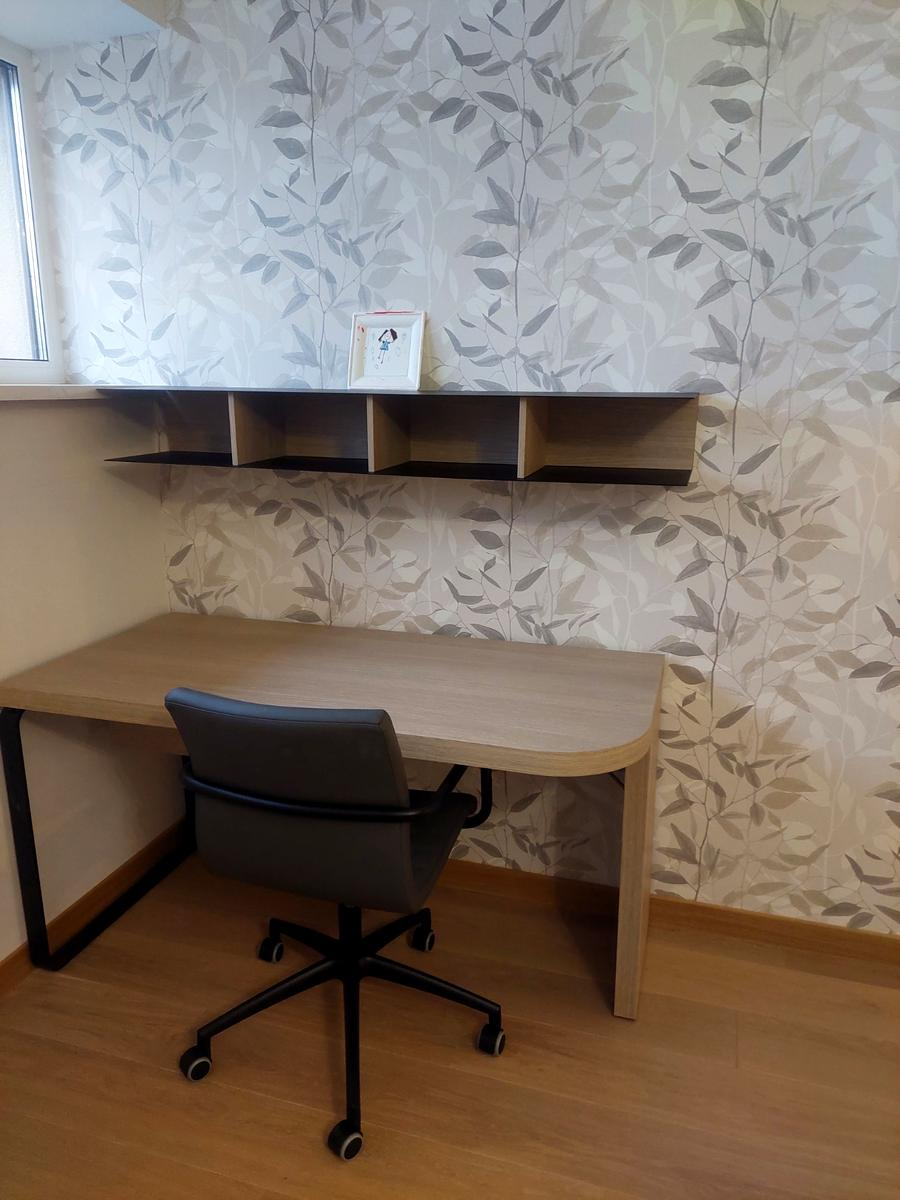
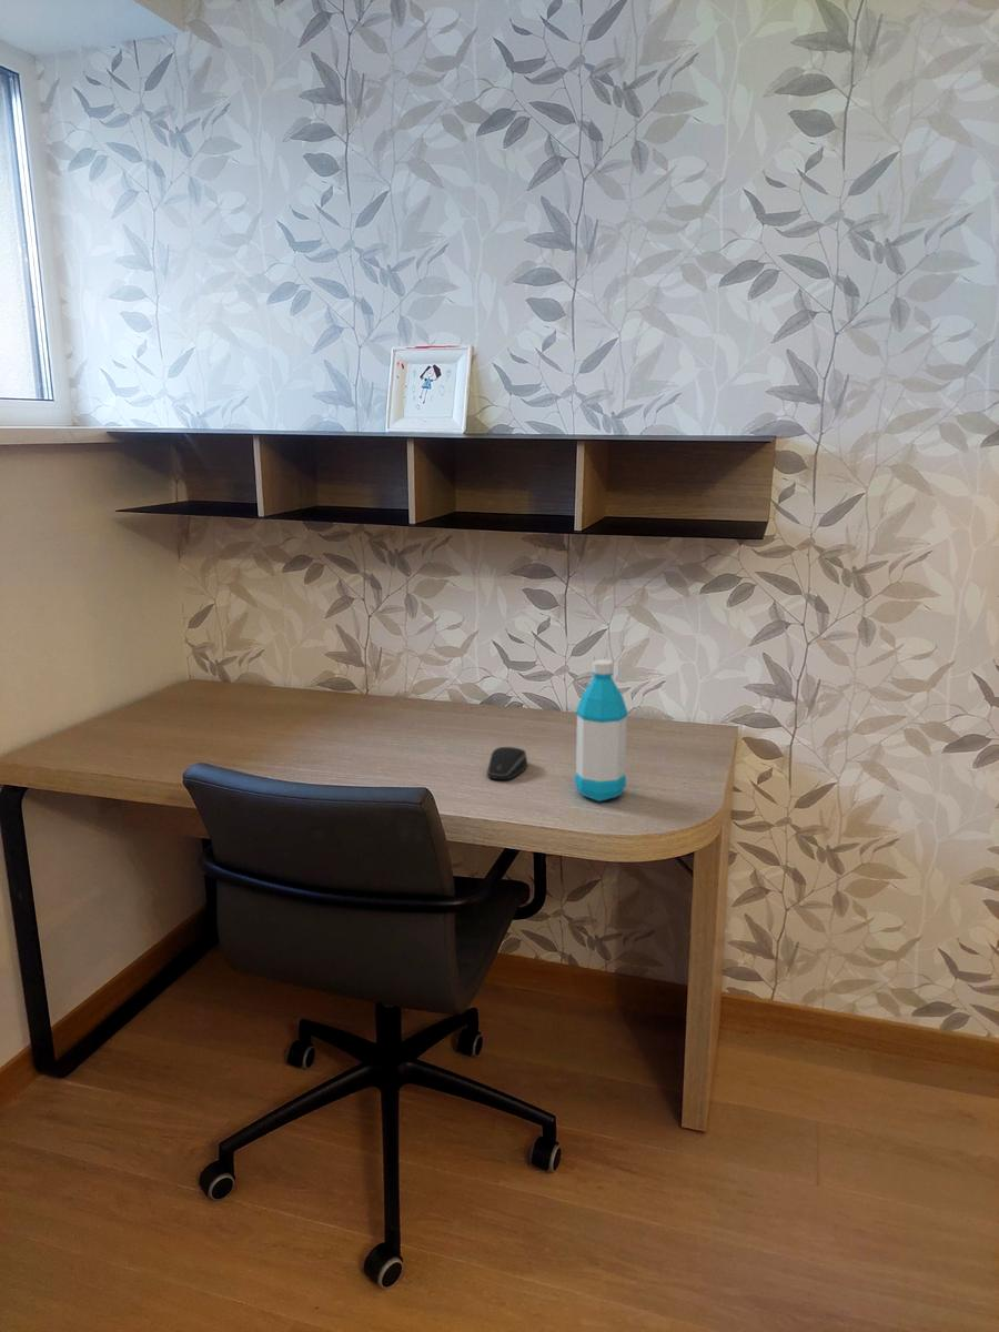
+ computer mouse [486,746,528,780]
+ water bottle [574,658,629,803]
